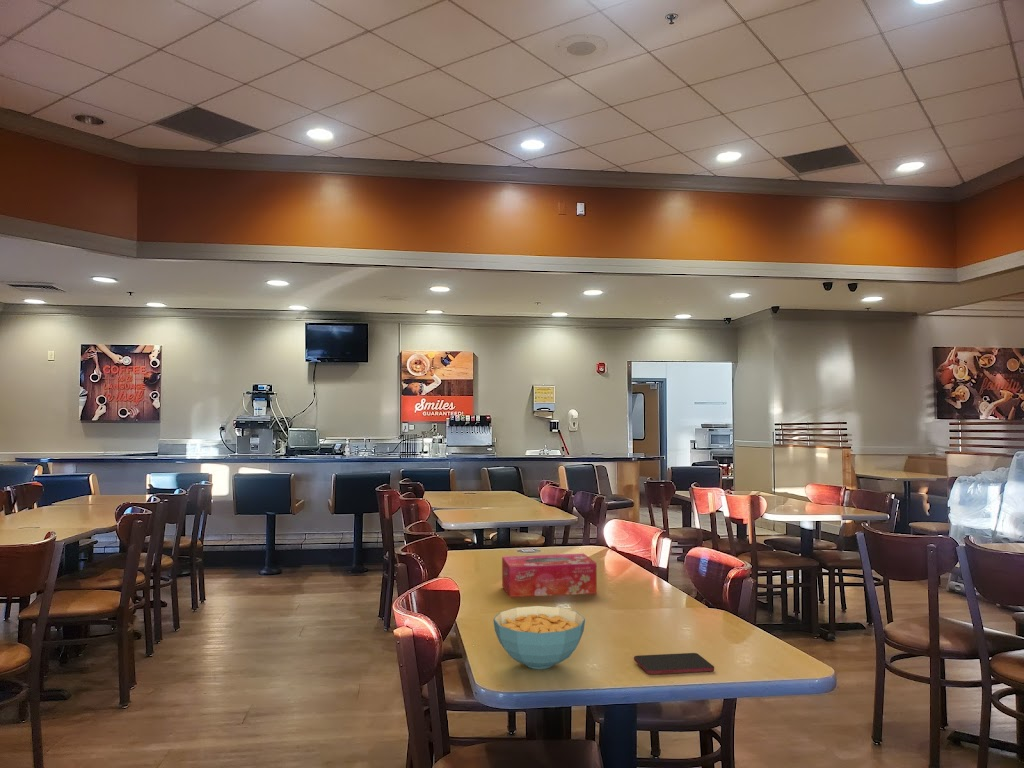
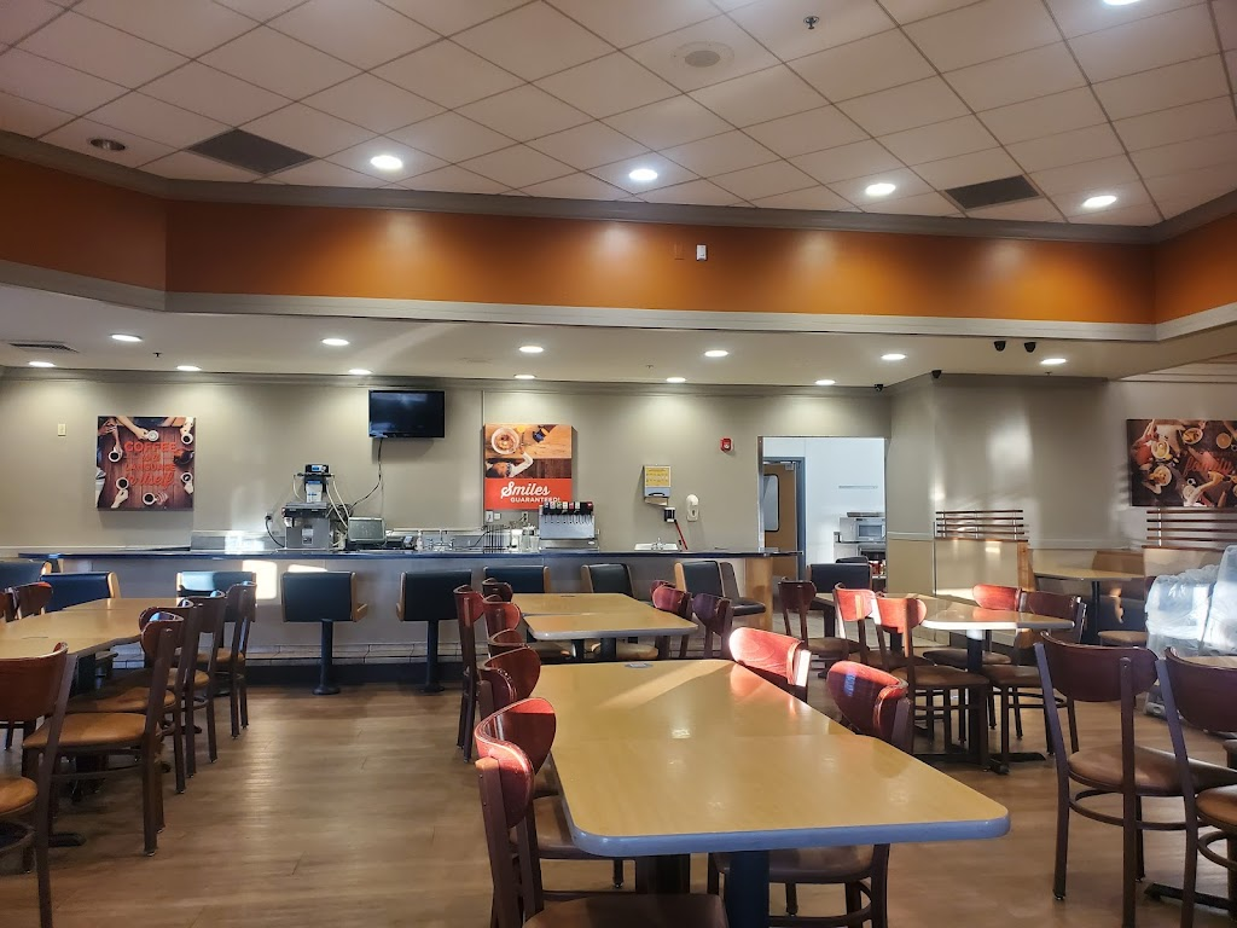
- smartphone [633,652,715,675]
- tissue box [501,553,598,598]
- cereal bowl [492,605,586,670]
